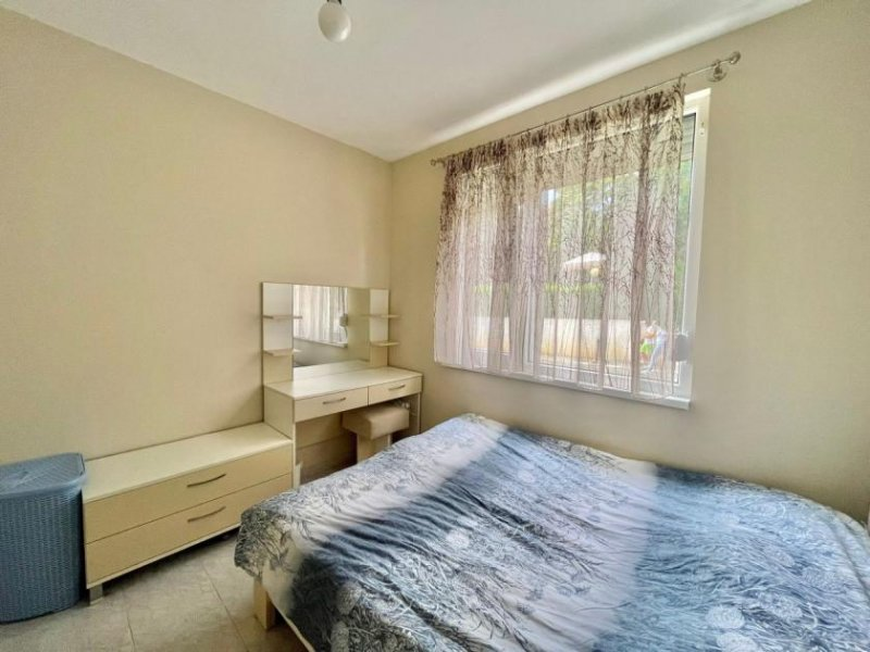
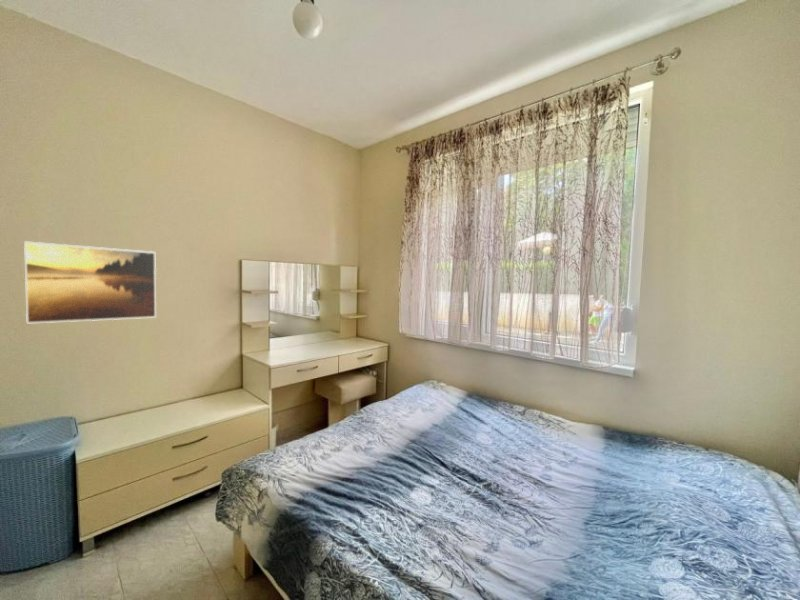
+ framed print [23,240,157,324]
